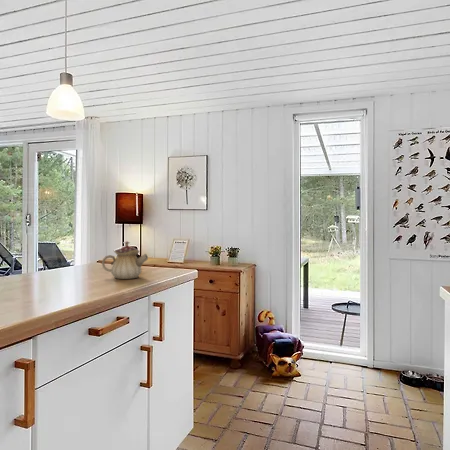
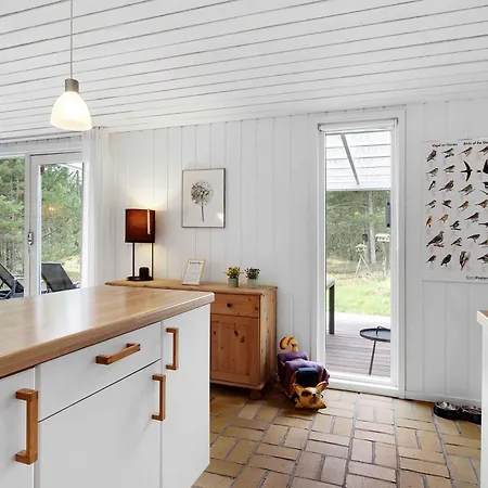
- teapot [101,240,149,280]
